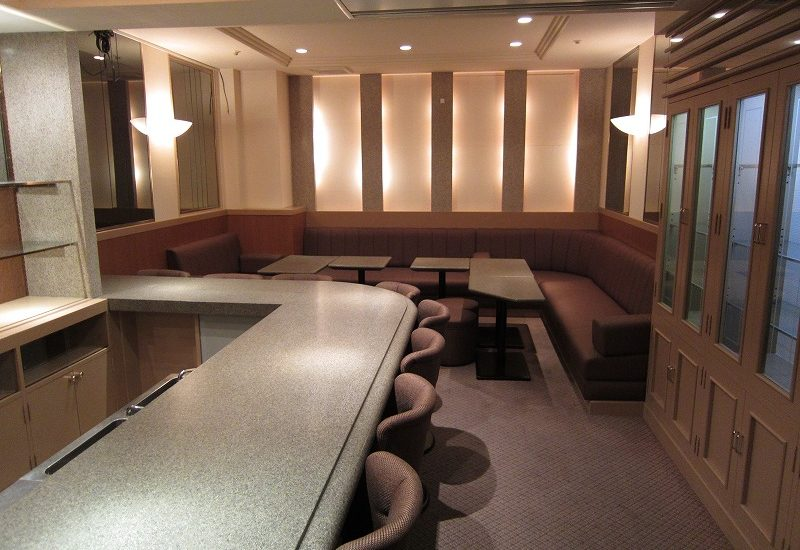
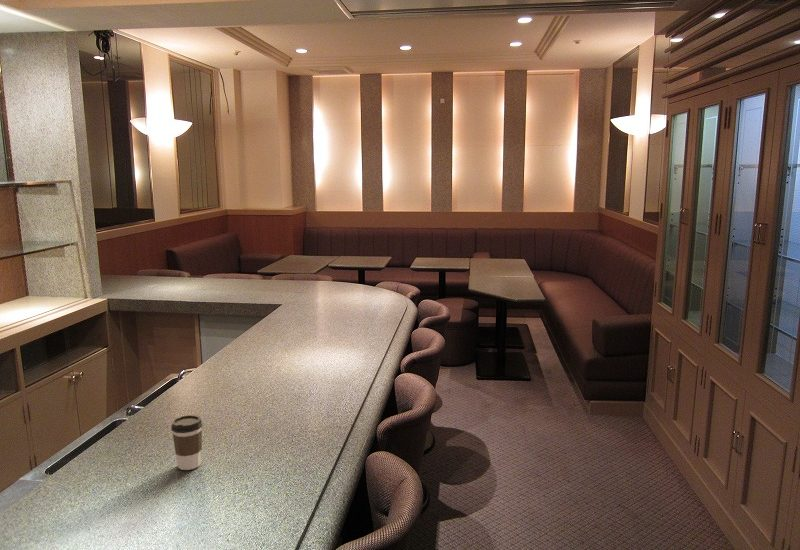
+ coffee cup [170,414,203,471]
